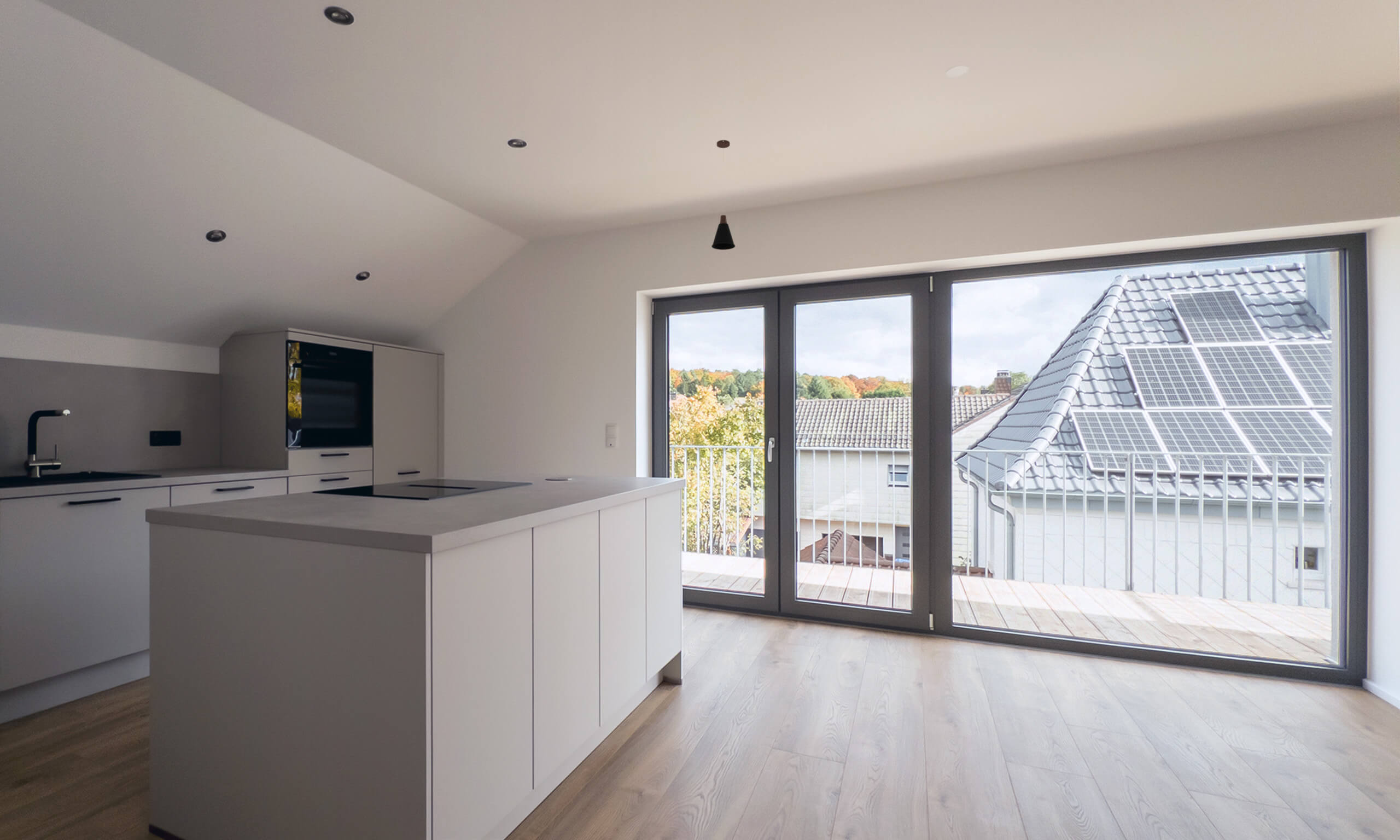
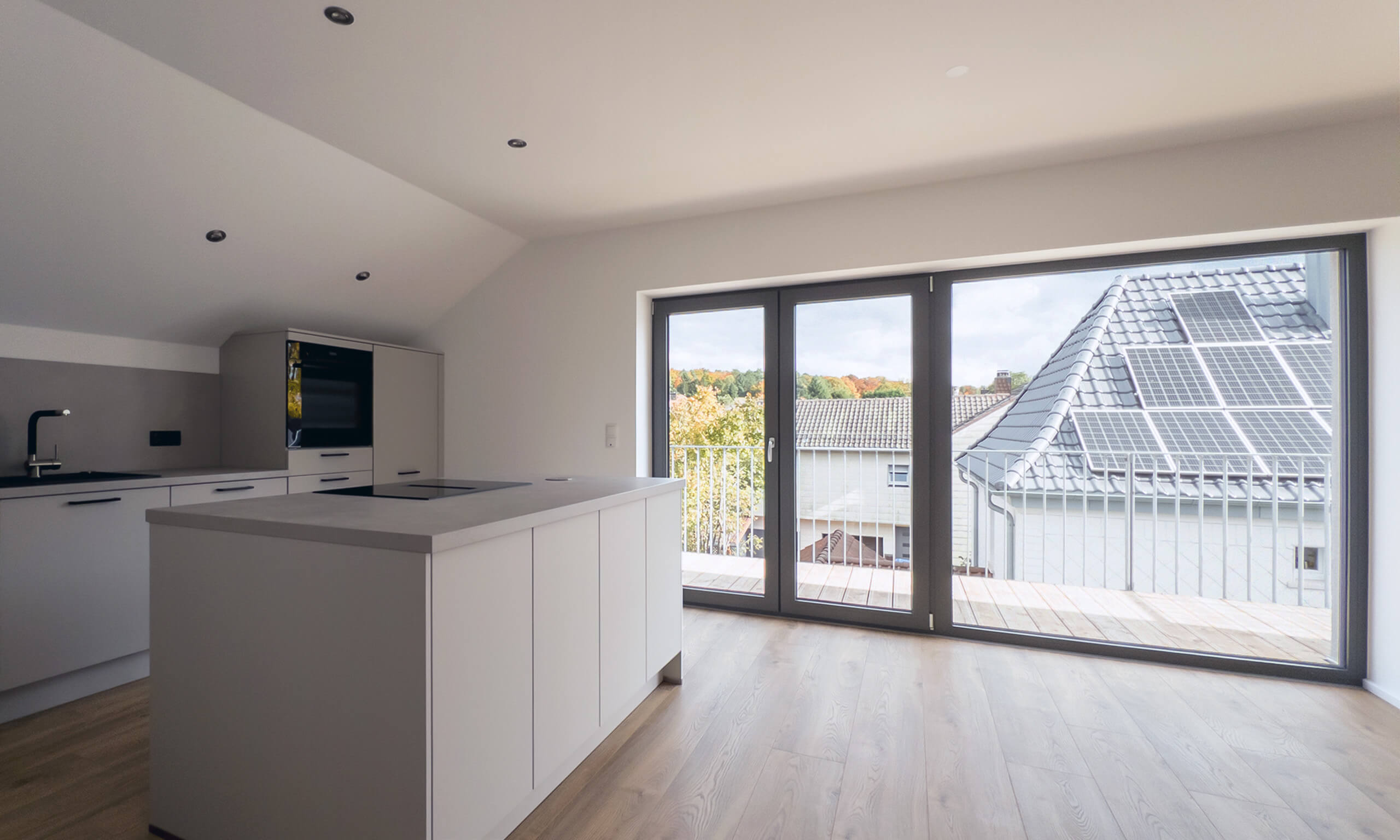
- pendant lamp [711,139,736,250]
